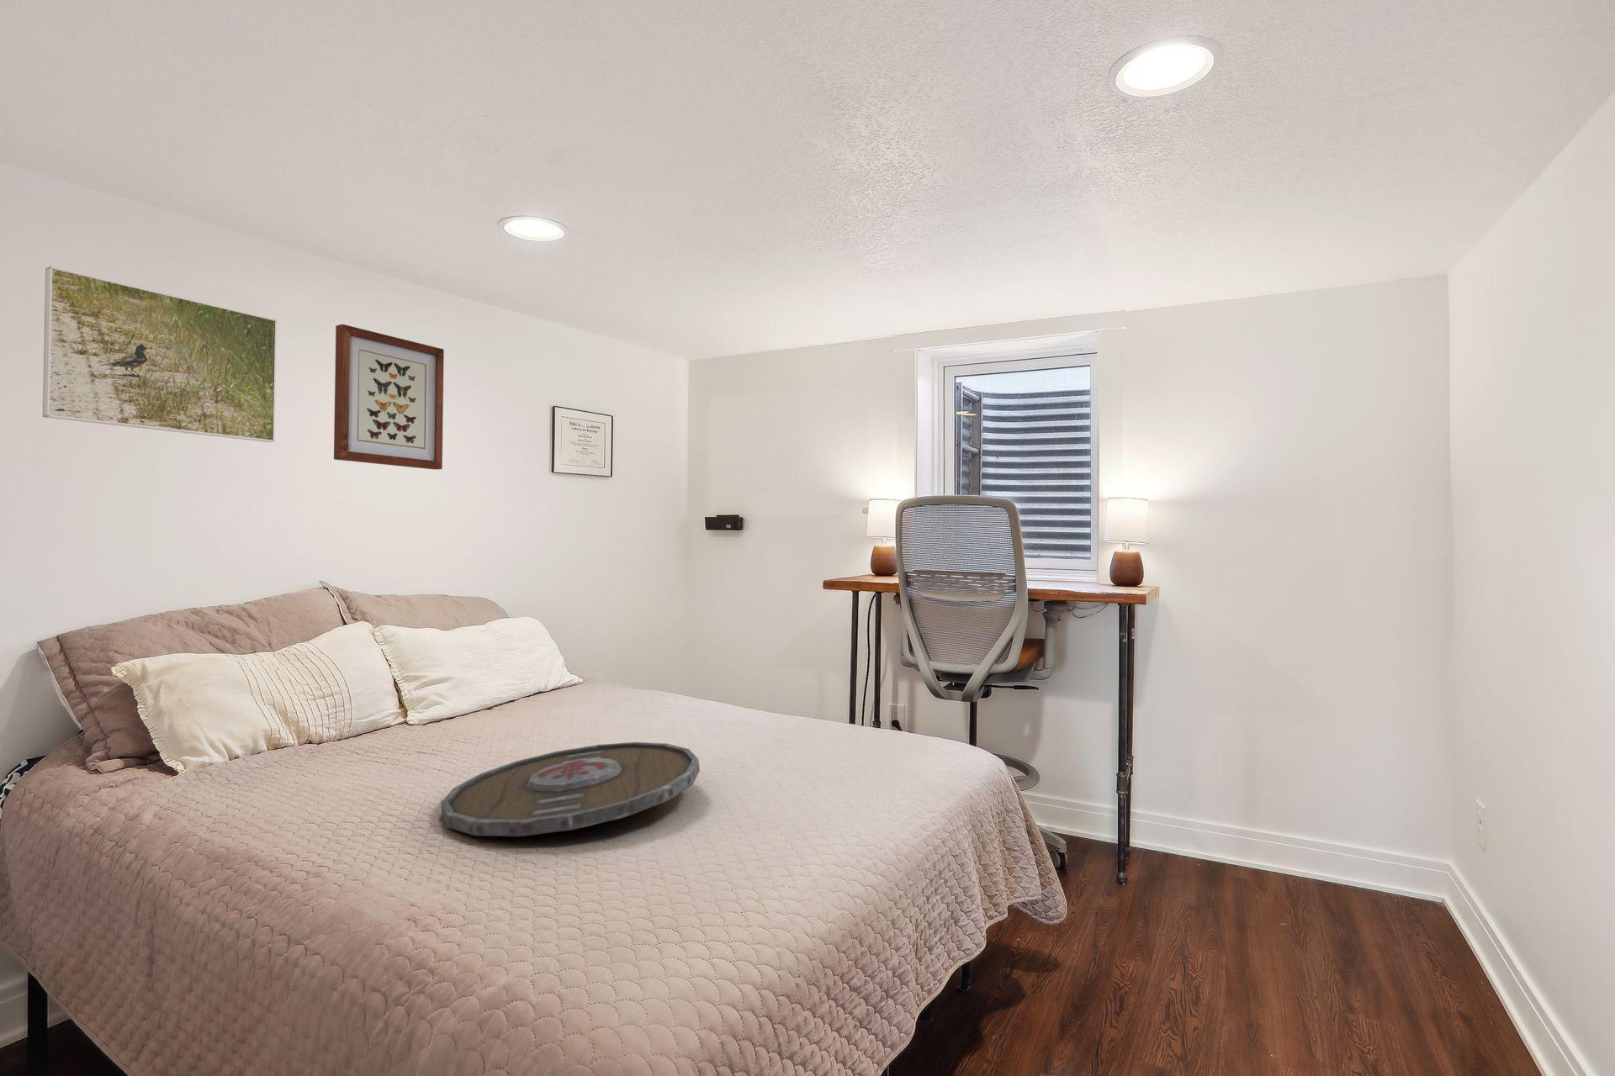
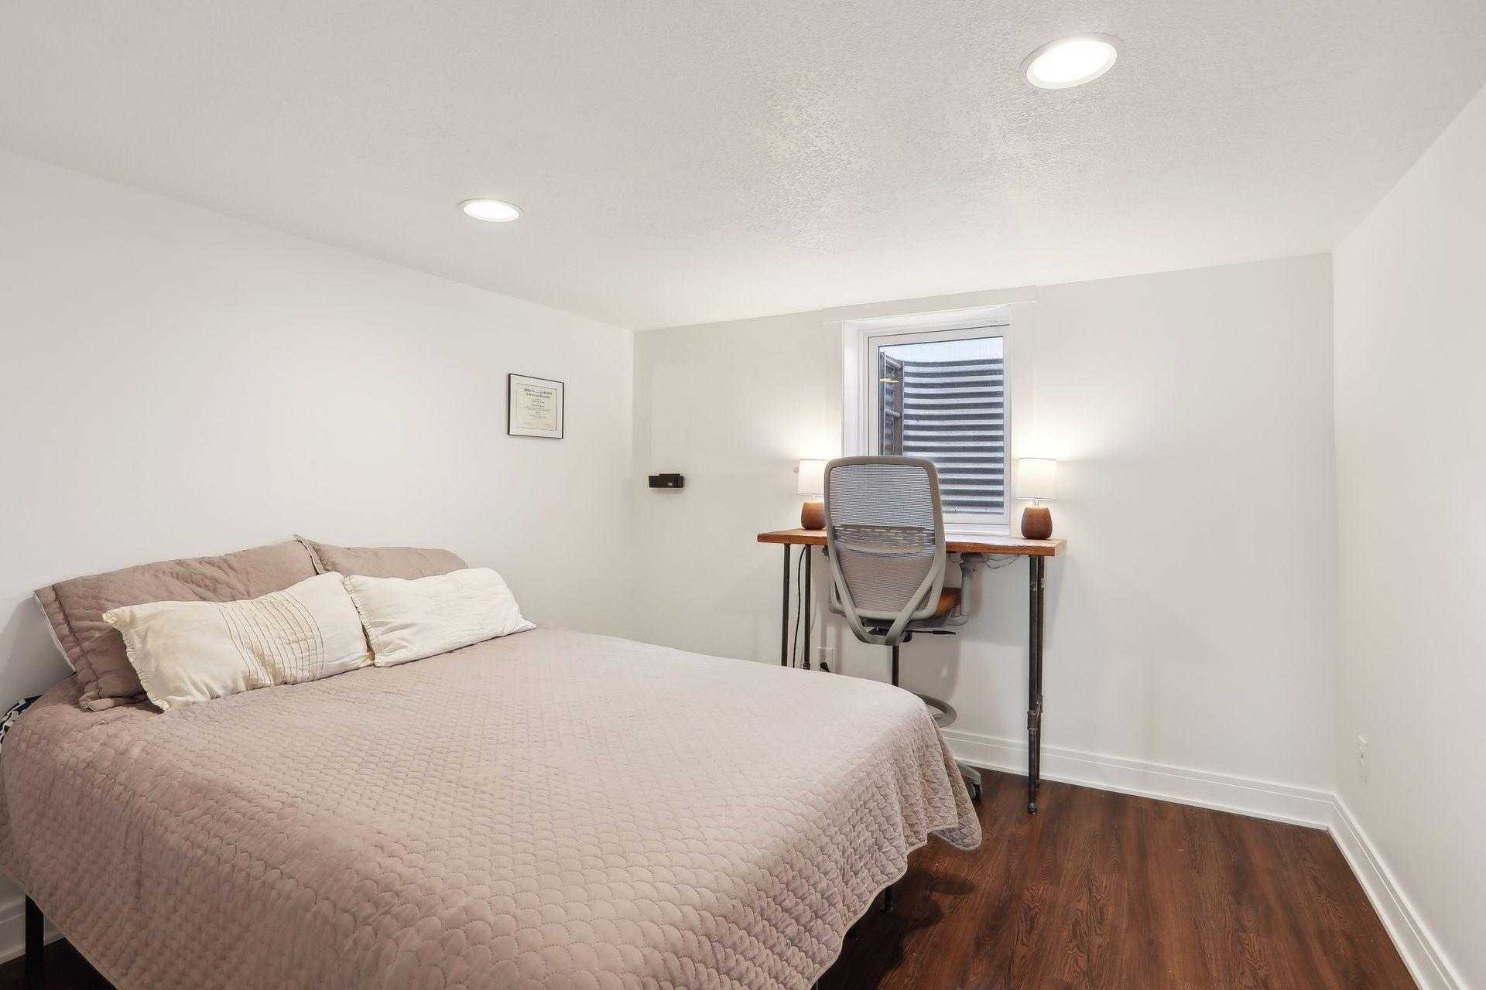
- serving tray [440,741,701,837]
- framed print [42,265,278,443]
- wall art [333,323,445,471]
